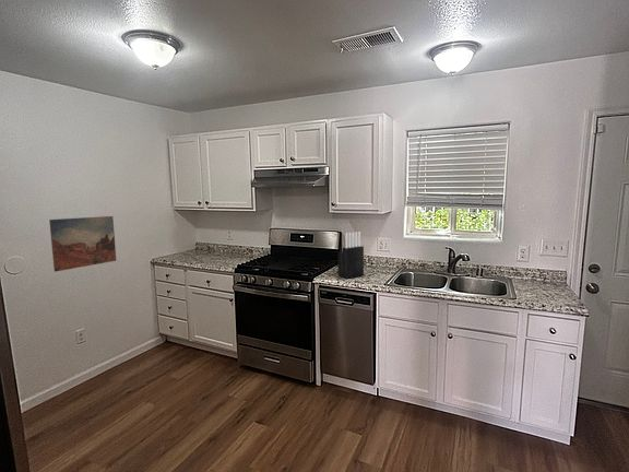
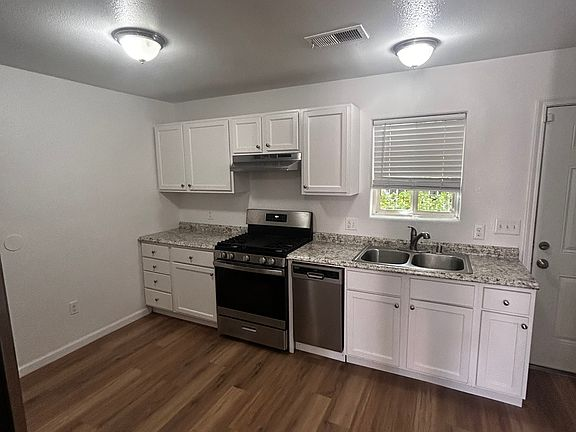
- knife block [337,231,365,280]
- wall art [48,215,117,272]
